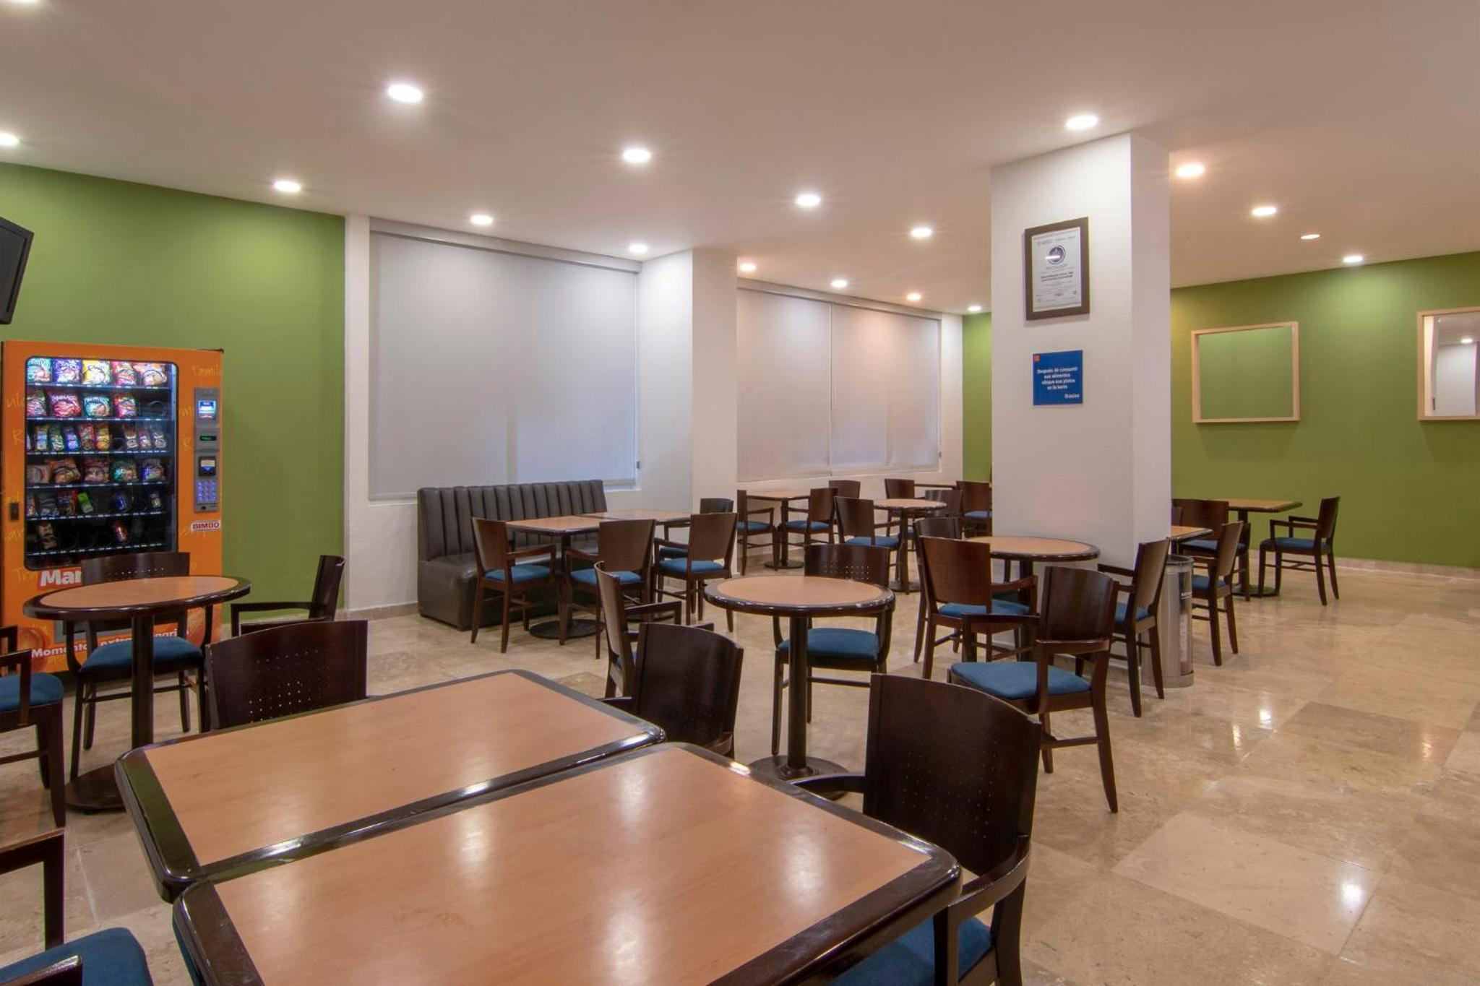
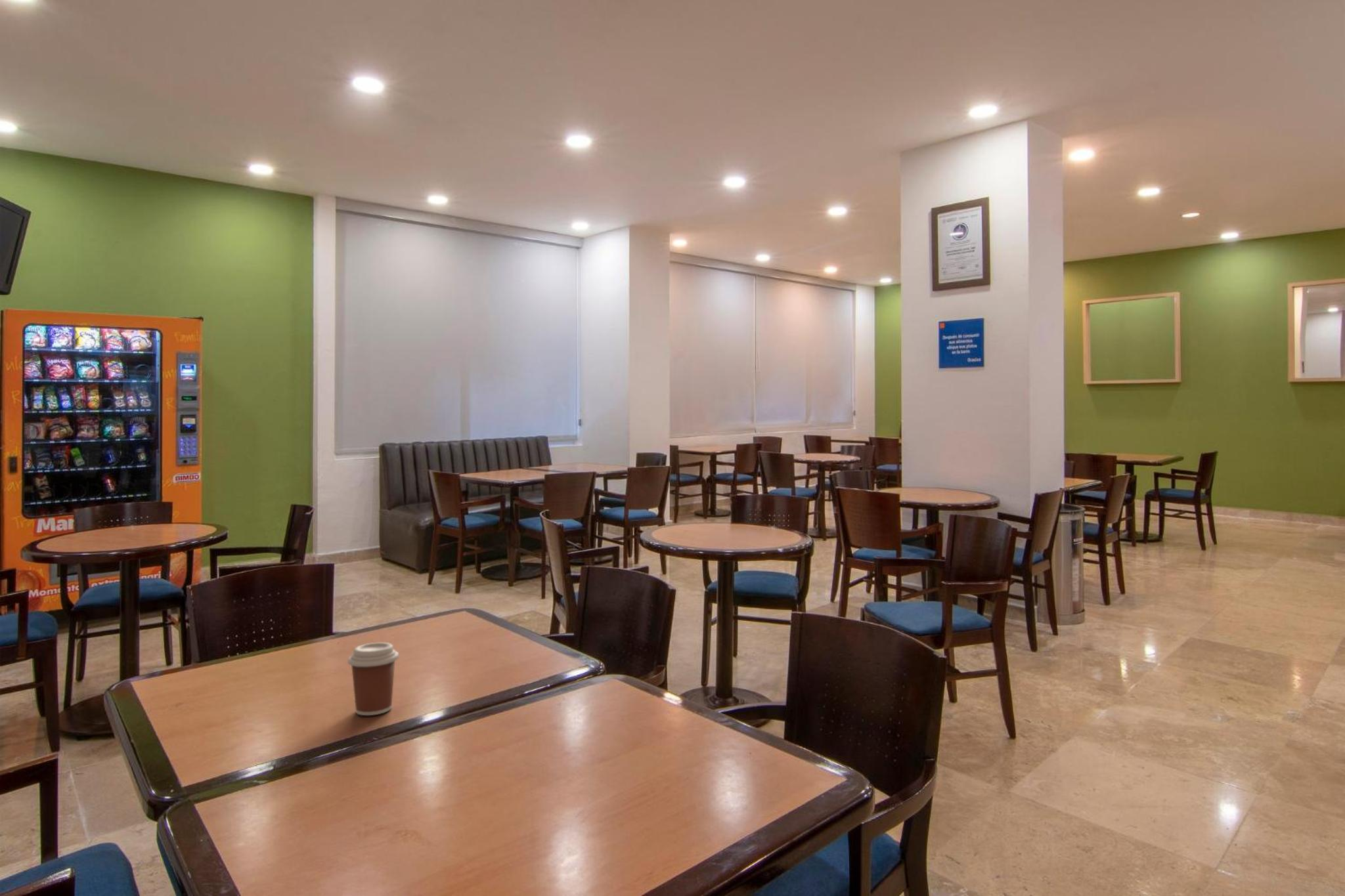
+ coffee cup [347,642,399,716]
